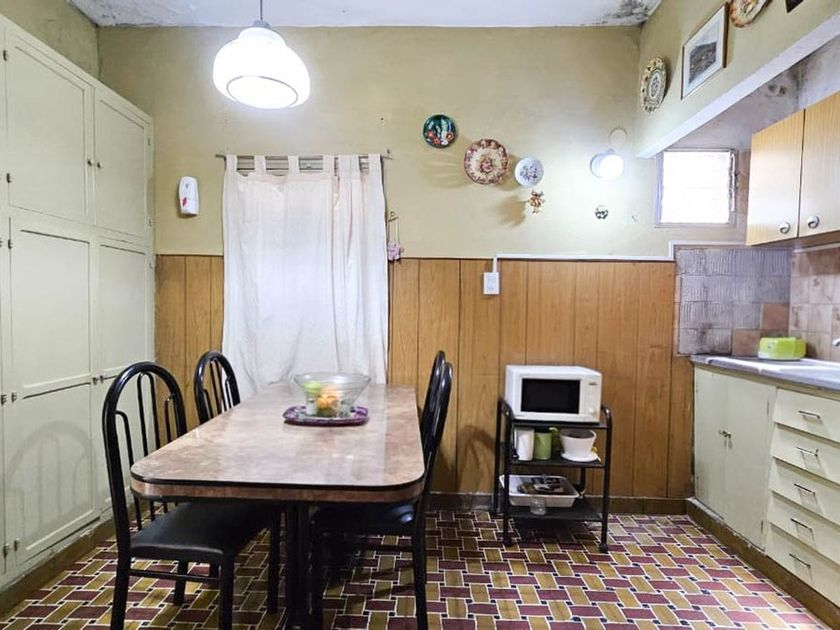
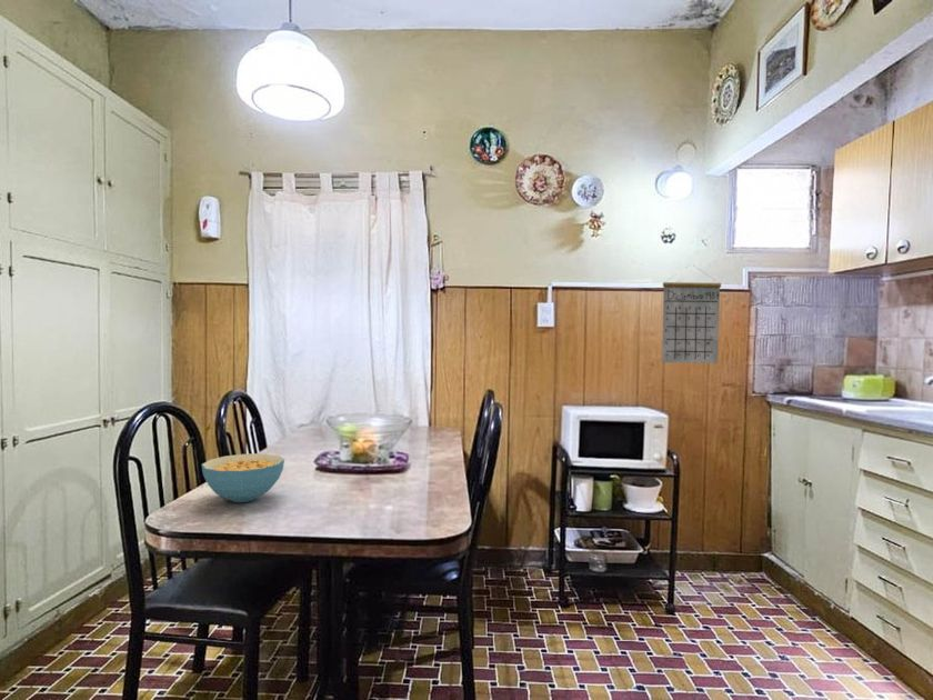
+ calendar [661,264,722,364]
+ cereal bowl [201,453,285,503]
